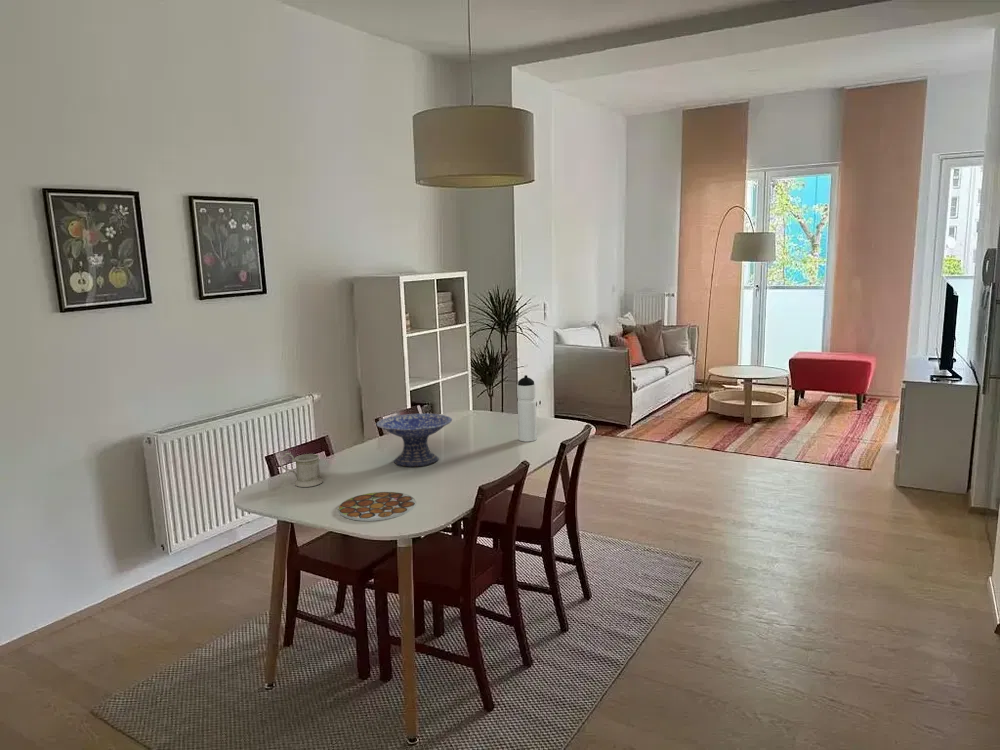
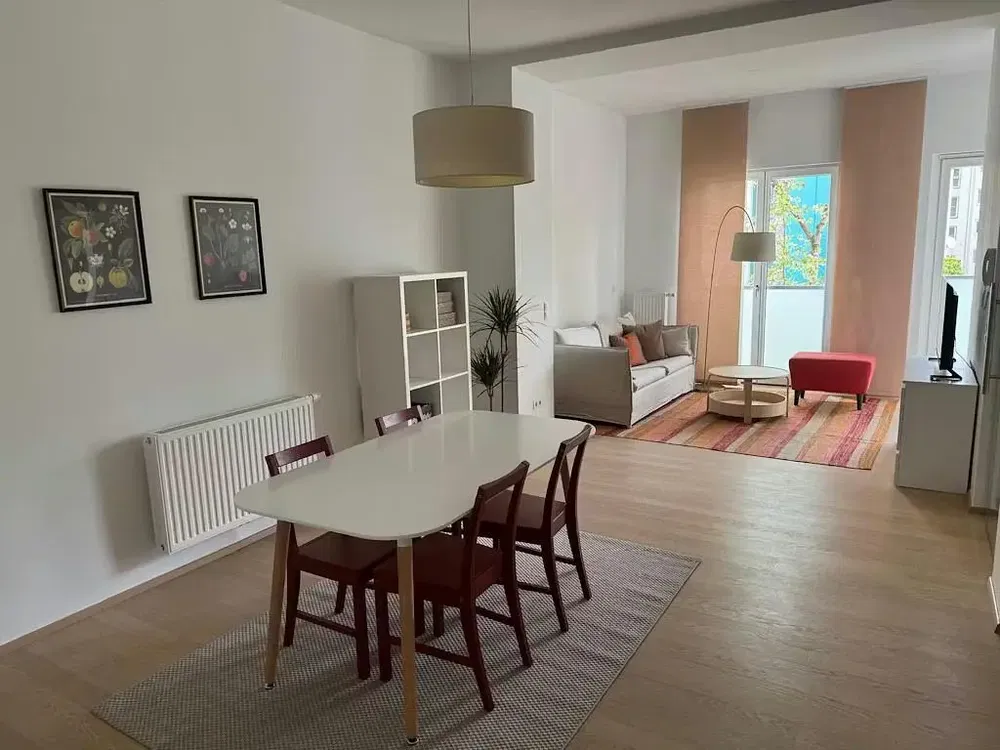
- water bottle [516,374,538,443]
- decorative bowl [375,412,453,467]
- plate [338,491,416,522]
- mug [279,452,324,488]
